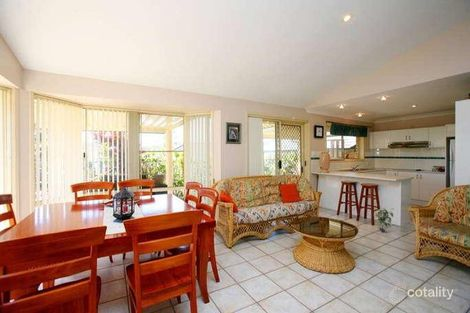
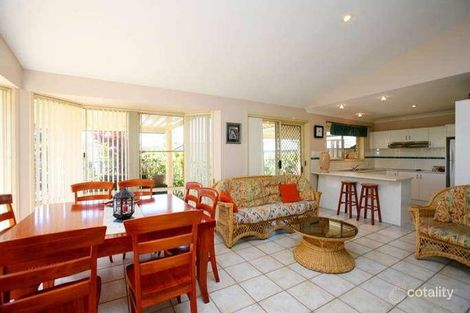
- potted plant [373,206,395,233]
